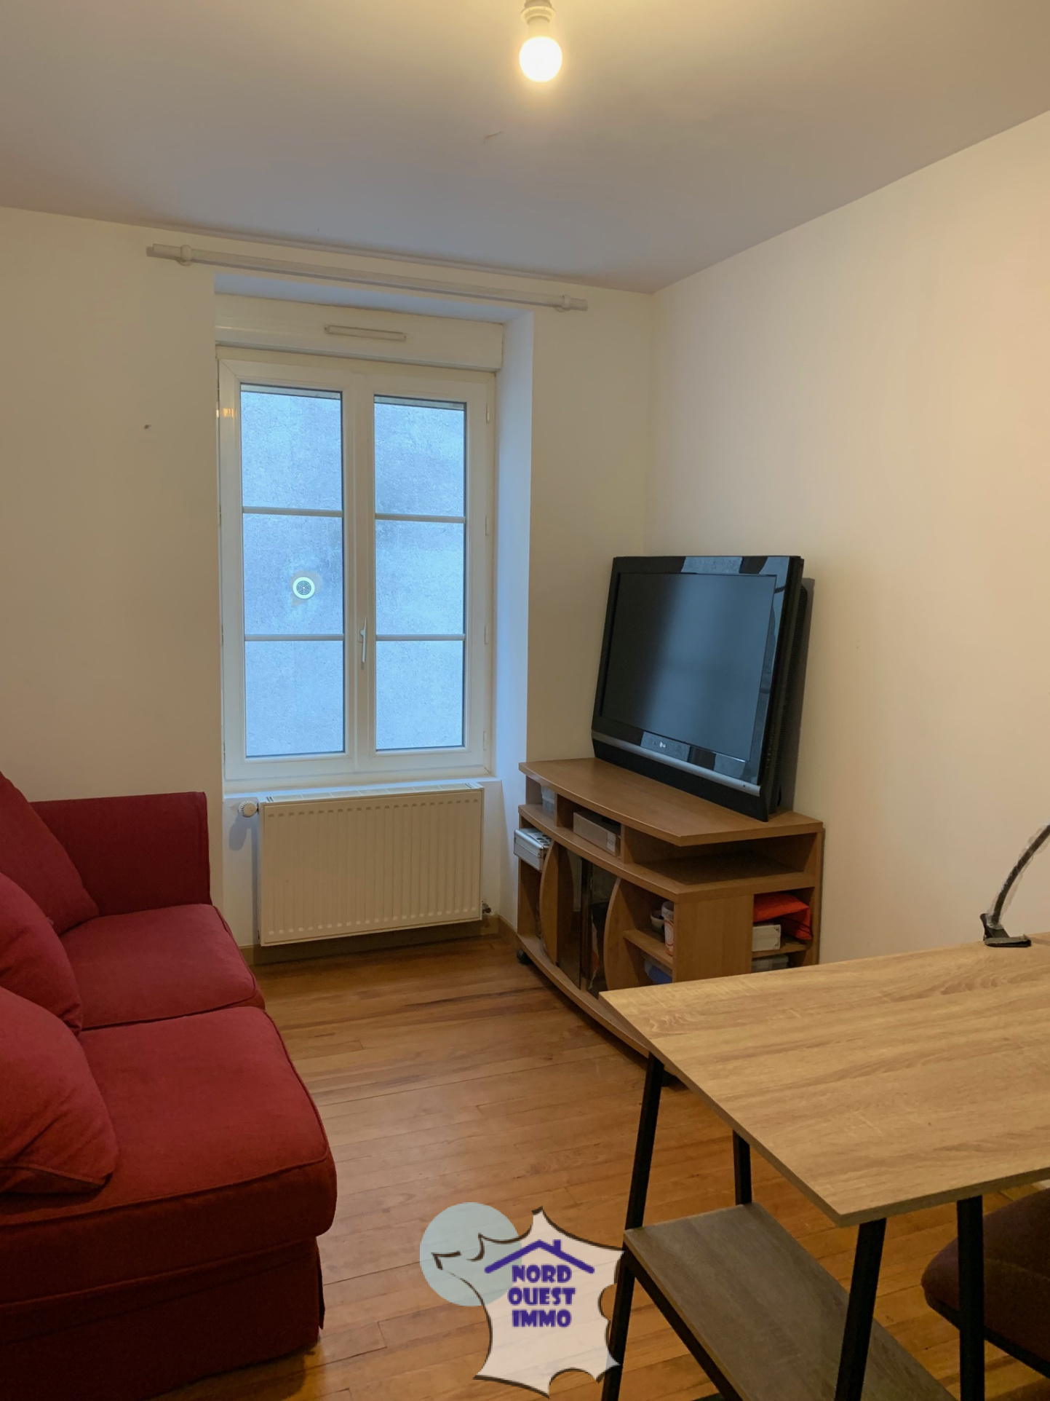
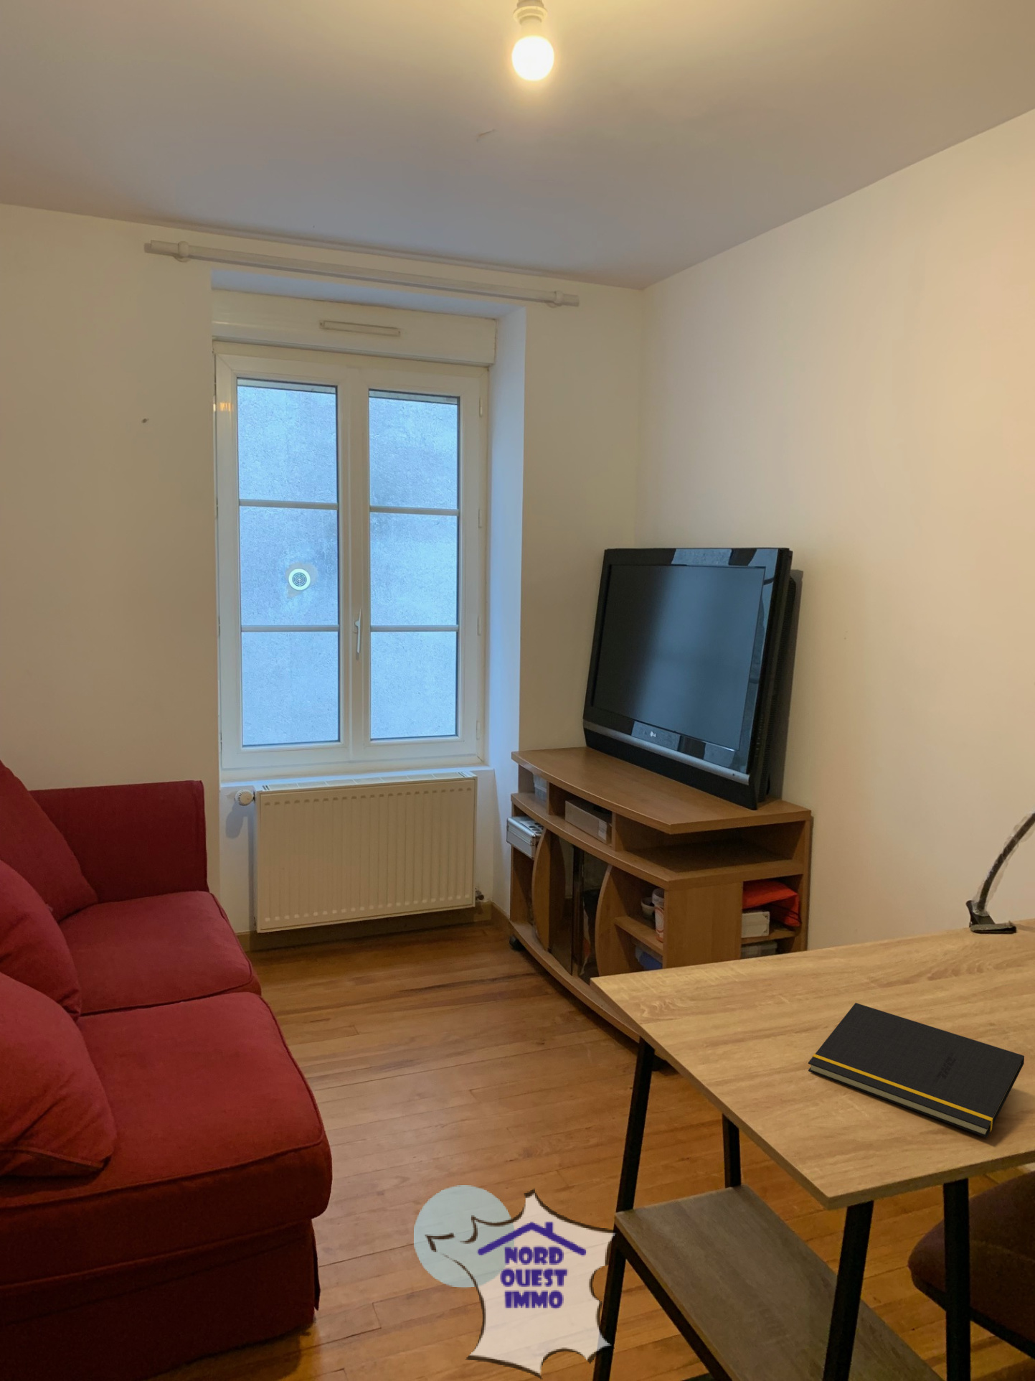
+ notepad [808,1001,1025,1139]
